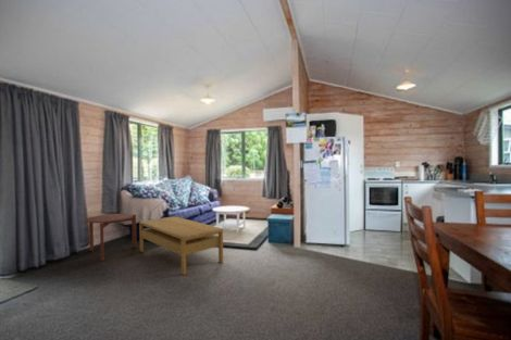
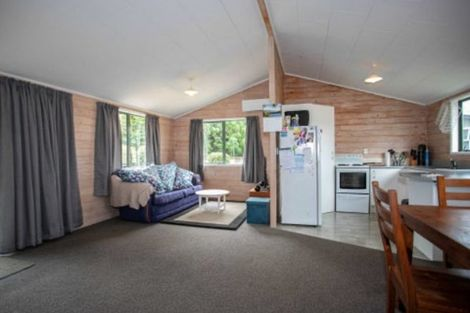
- side table [83,213,138,263]
- coffee table [138,215,224,276]
